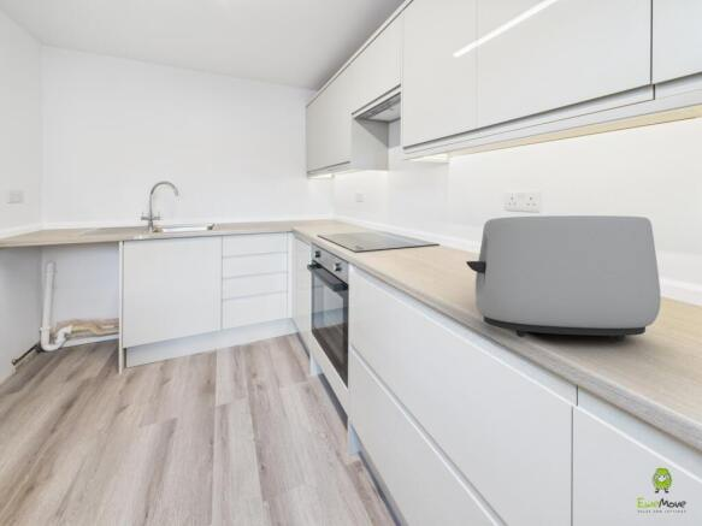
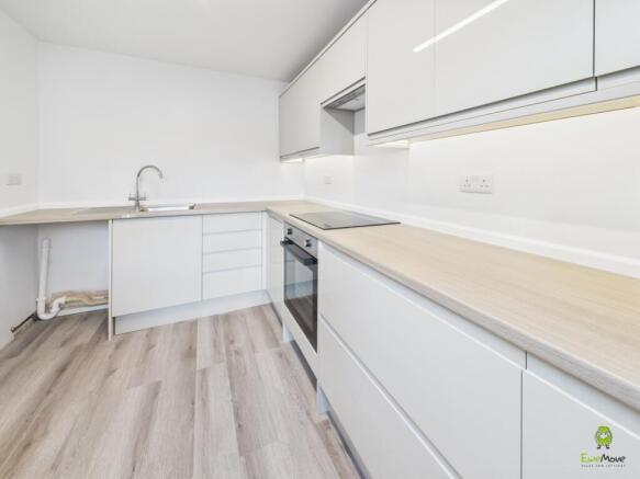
- toaster [465,214,662,342]
